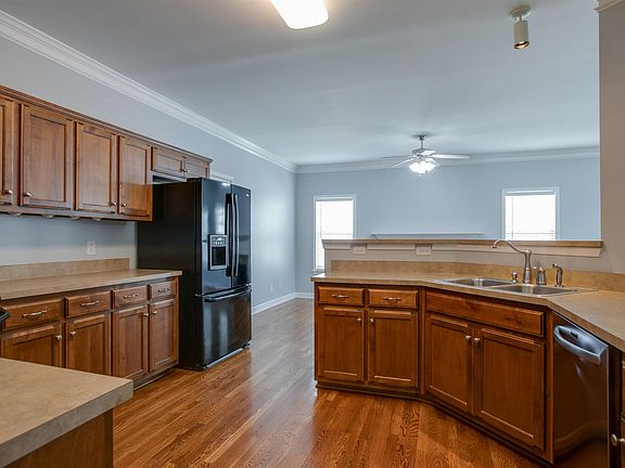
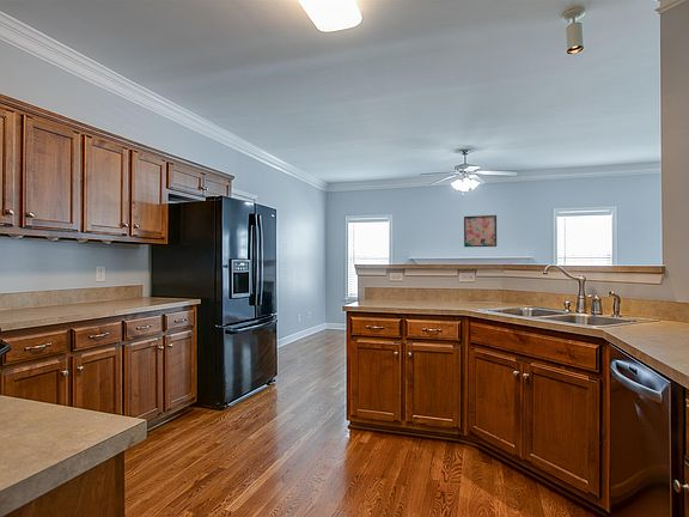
+ wall art [463,214,498,248]
